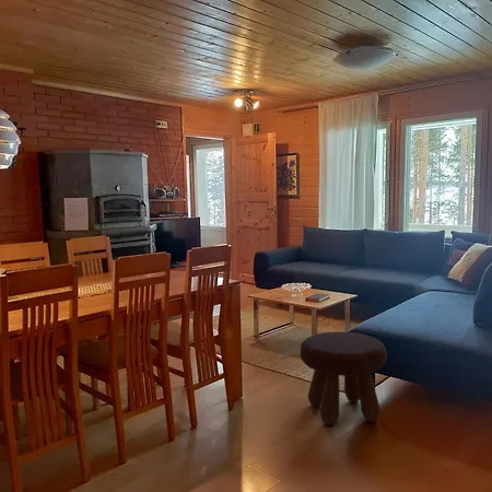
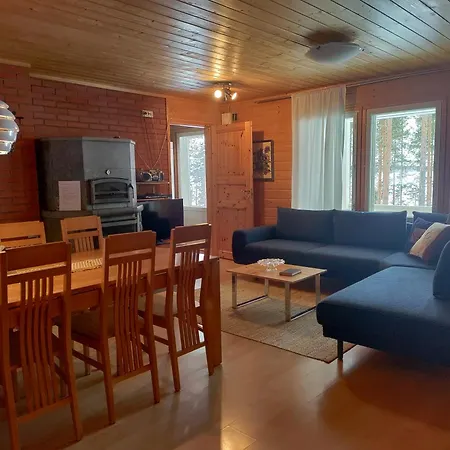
- footstool [300,330,388,426]
